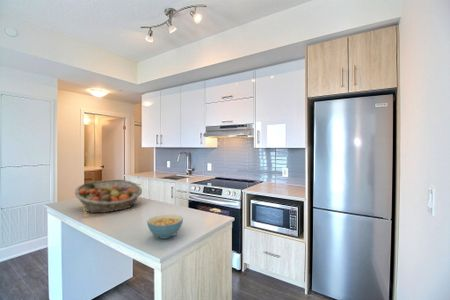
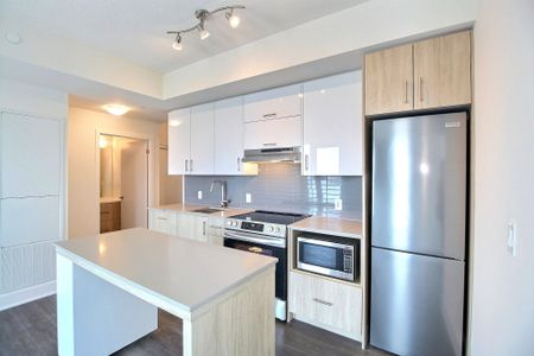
- fruit basket [74,179,143,214]
- cereal bowl [146,214,184,240]
